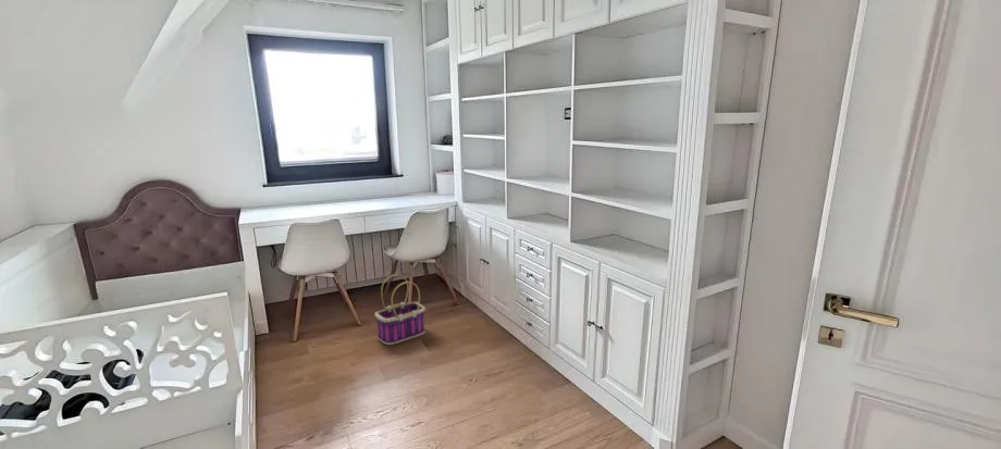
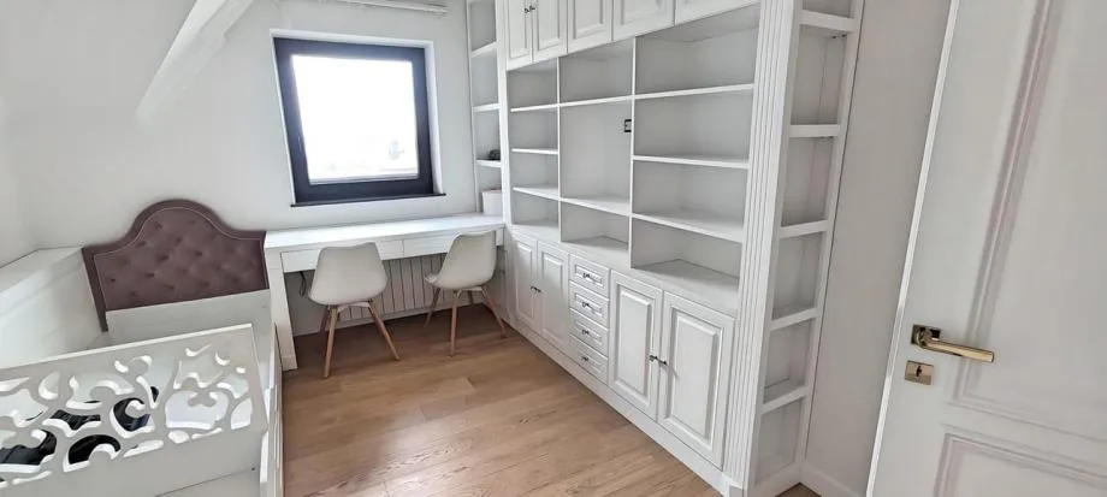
- basket [374,273,427,346]
